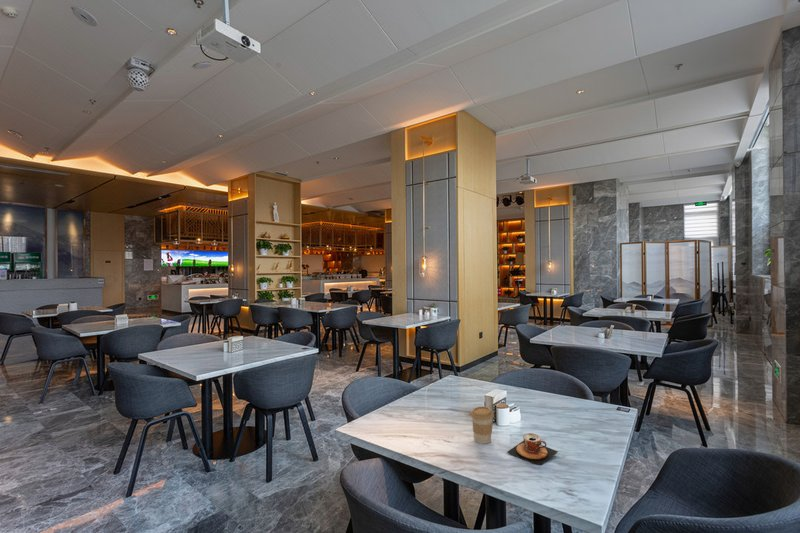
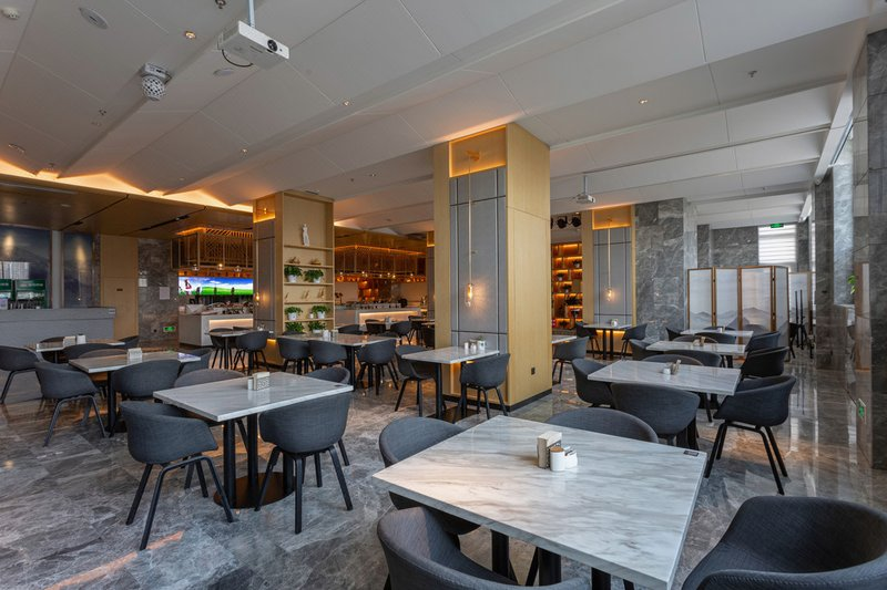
- teacup [507,432,559,466]
- coffee cup [470,405,494,445]
